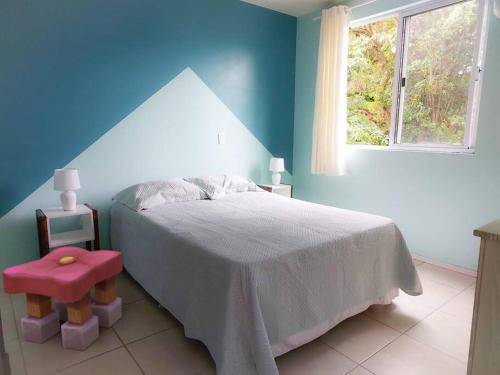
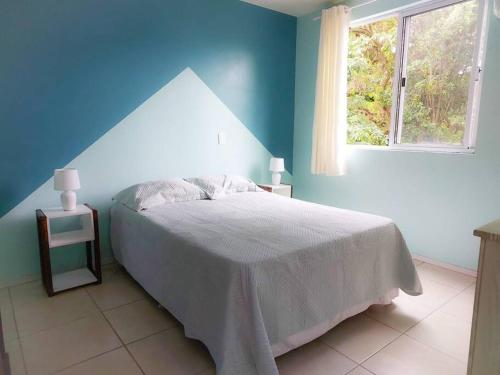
- stool [1,246,124,352]
